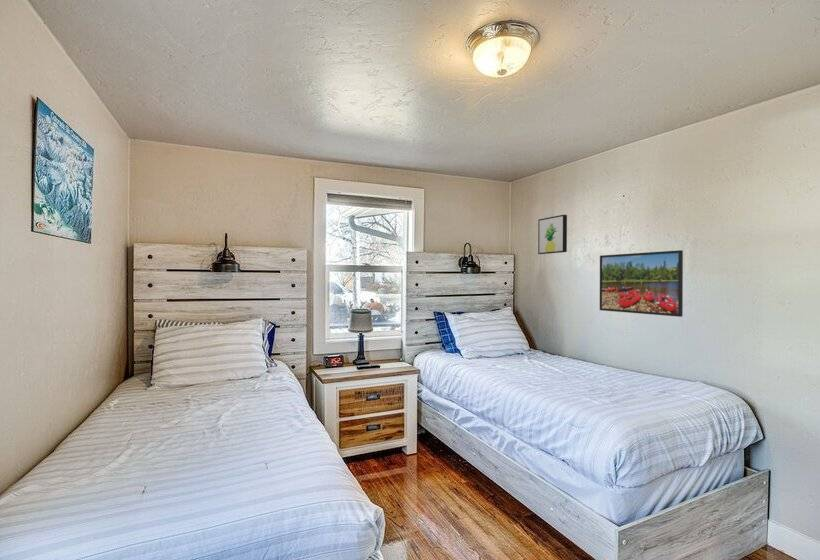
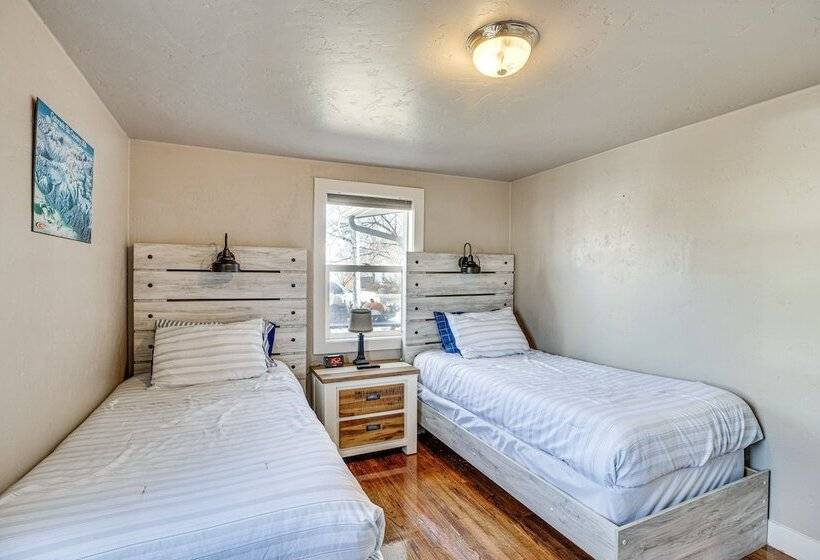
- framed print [599,249,684,318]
- wall art [537,214,568,255]
